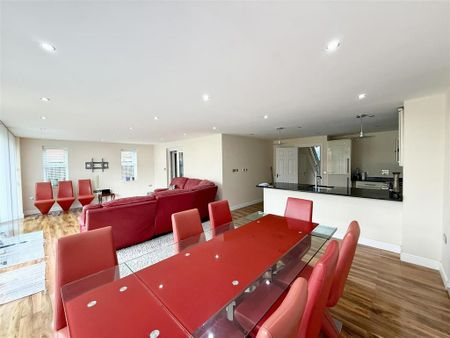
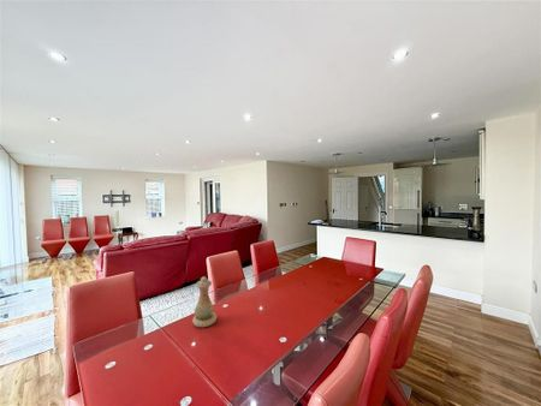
+ vase [191,275,218,328]
